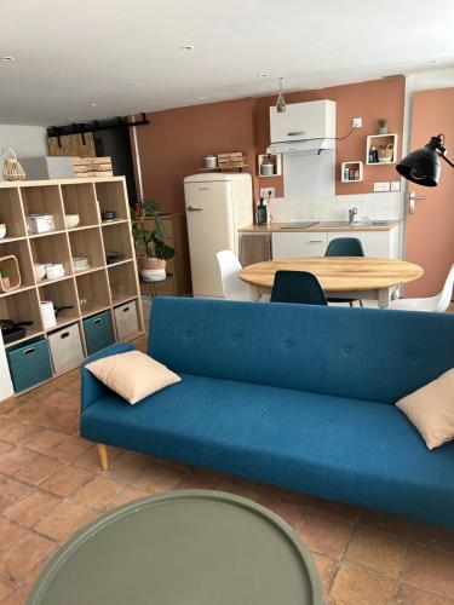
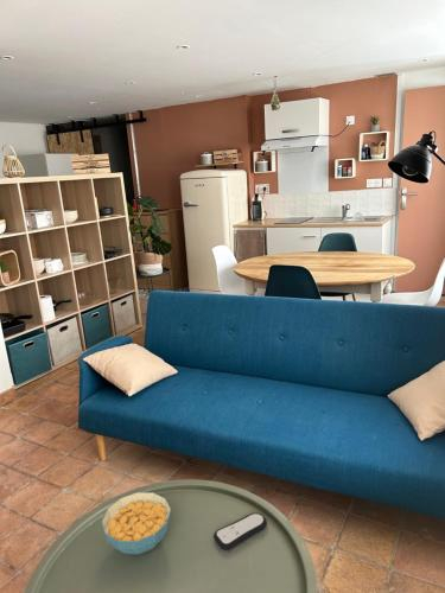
+ cereal bowl [101,491,172,556]
+ remote control [212,512,268,551]
